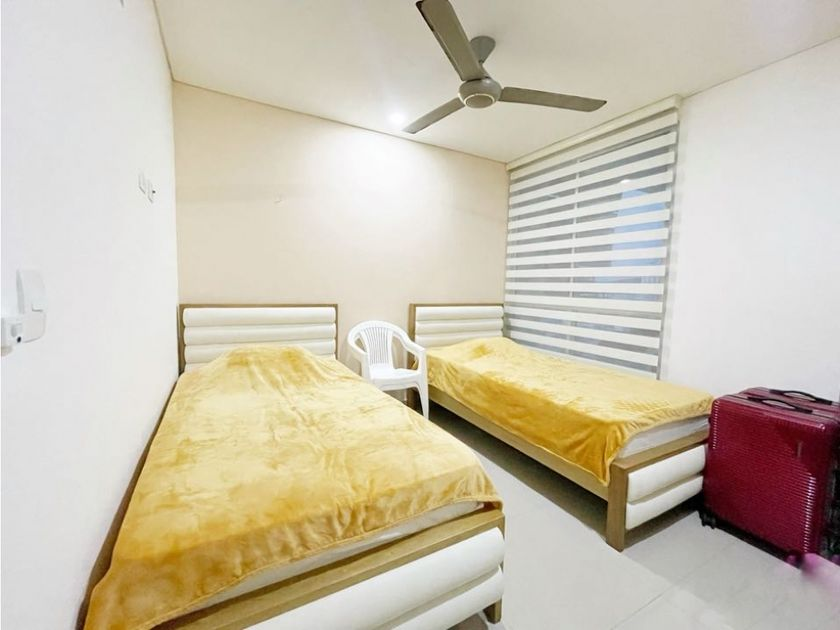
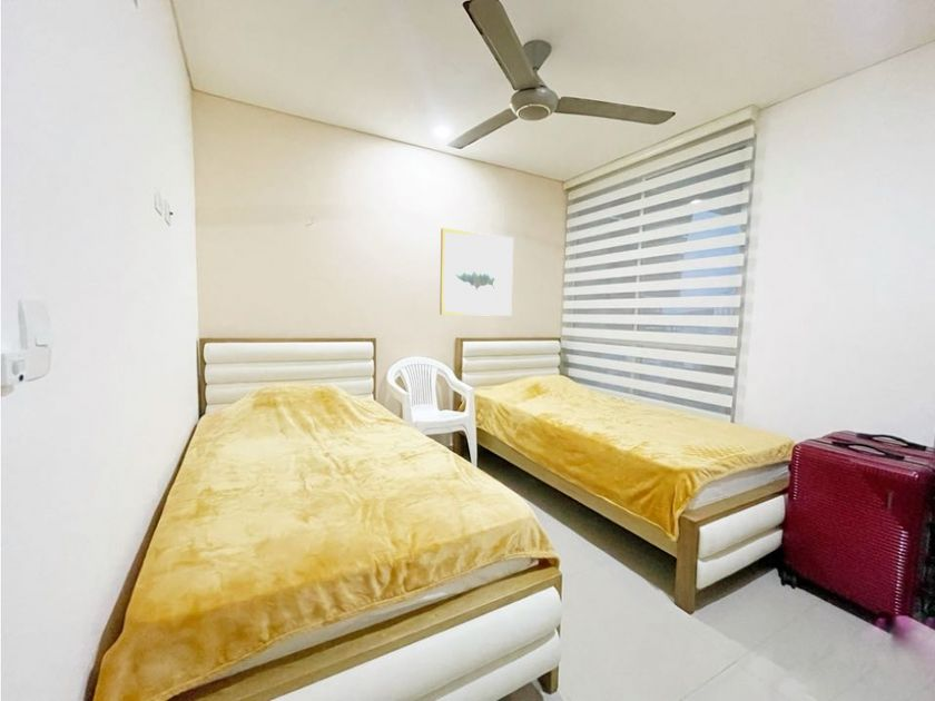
+ wall art [439,227,514,317]
